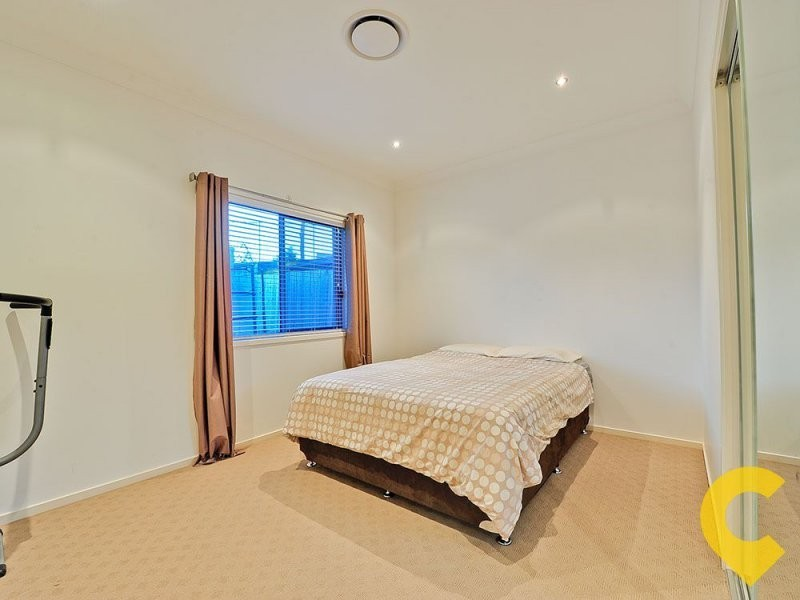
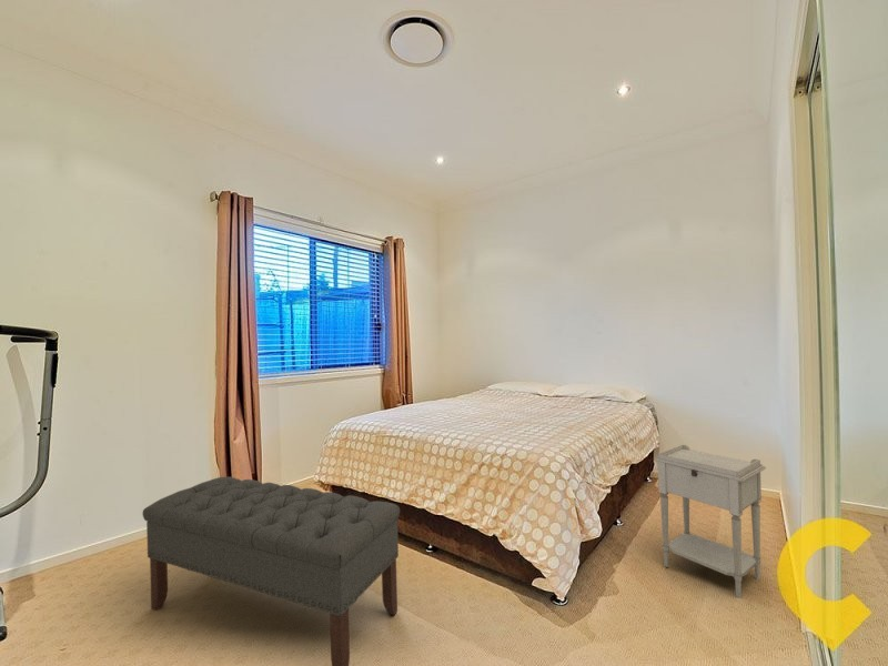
+ bench [141,476,401,666]
+ nightstand [653,444,767,599]
